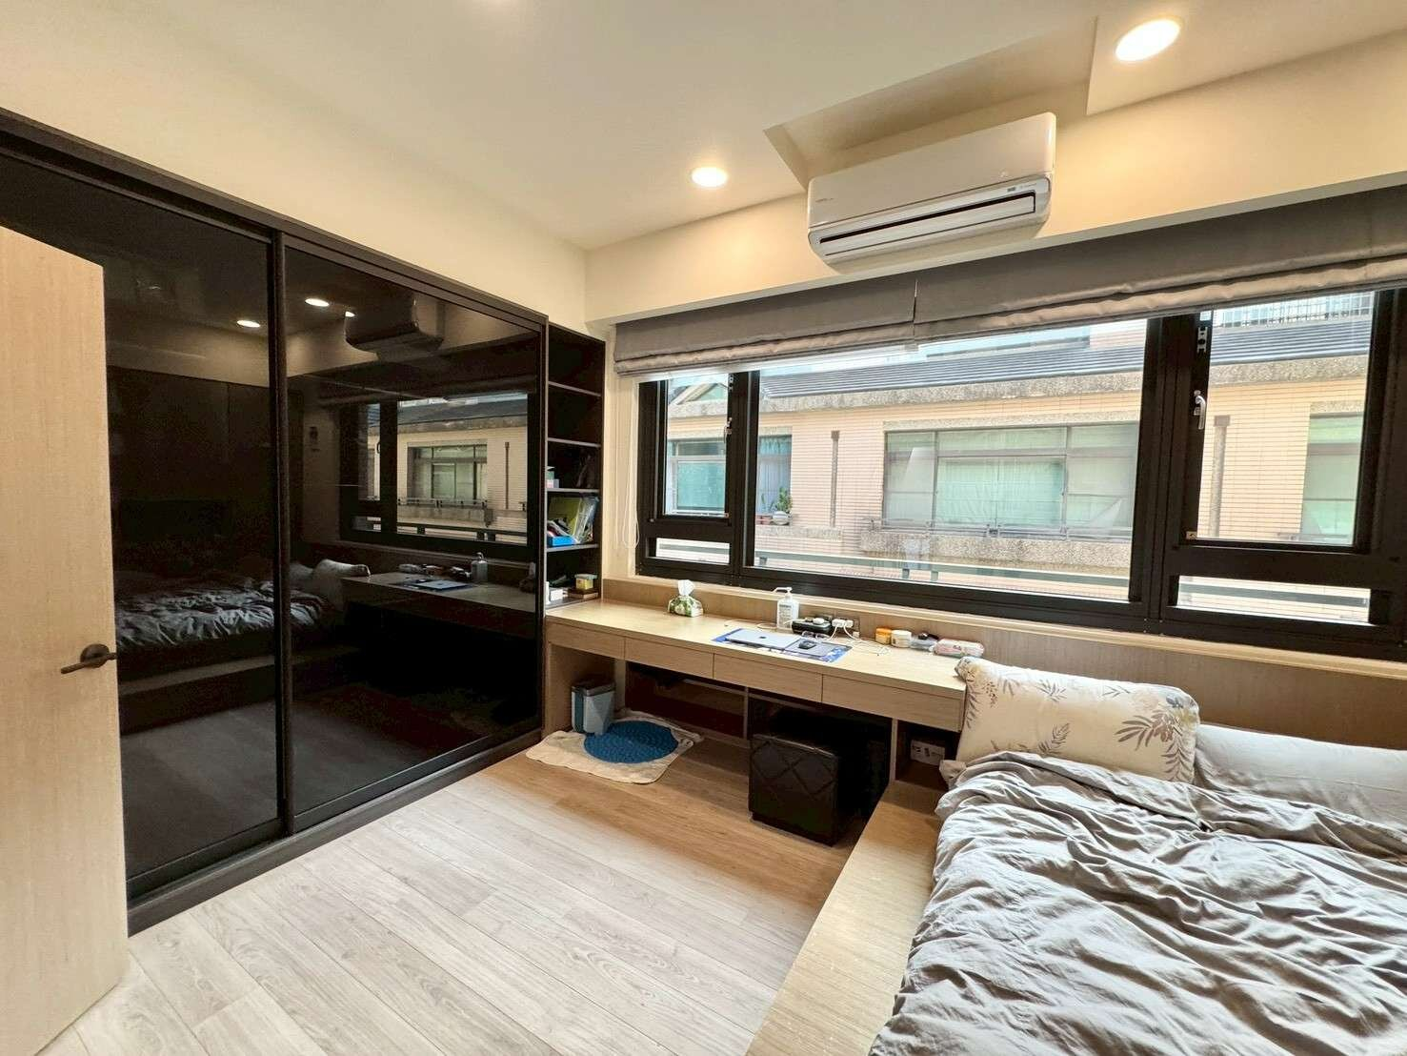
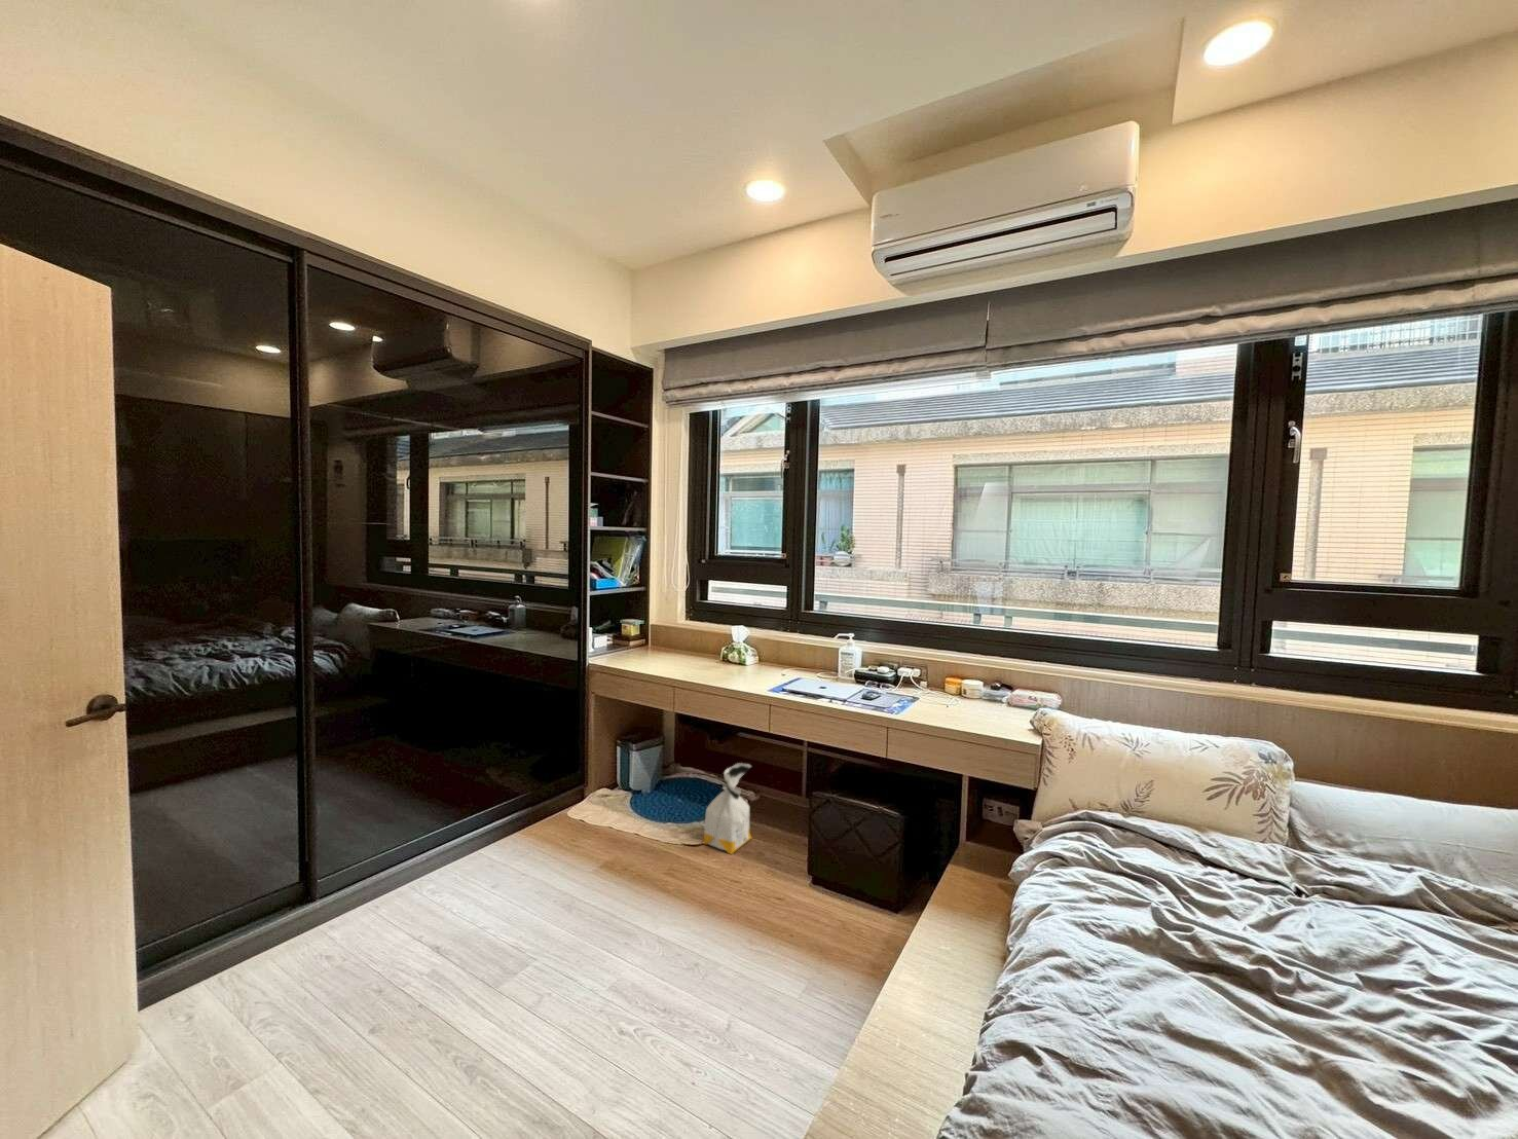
+ bag [701,762,754,855]
